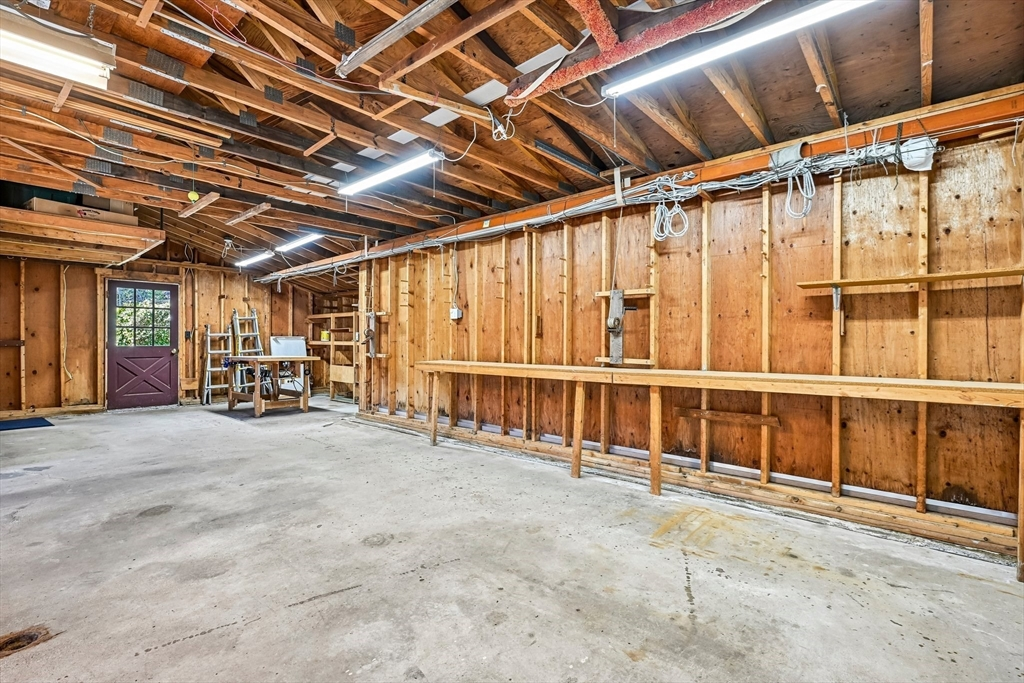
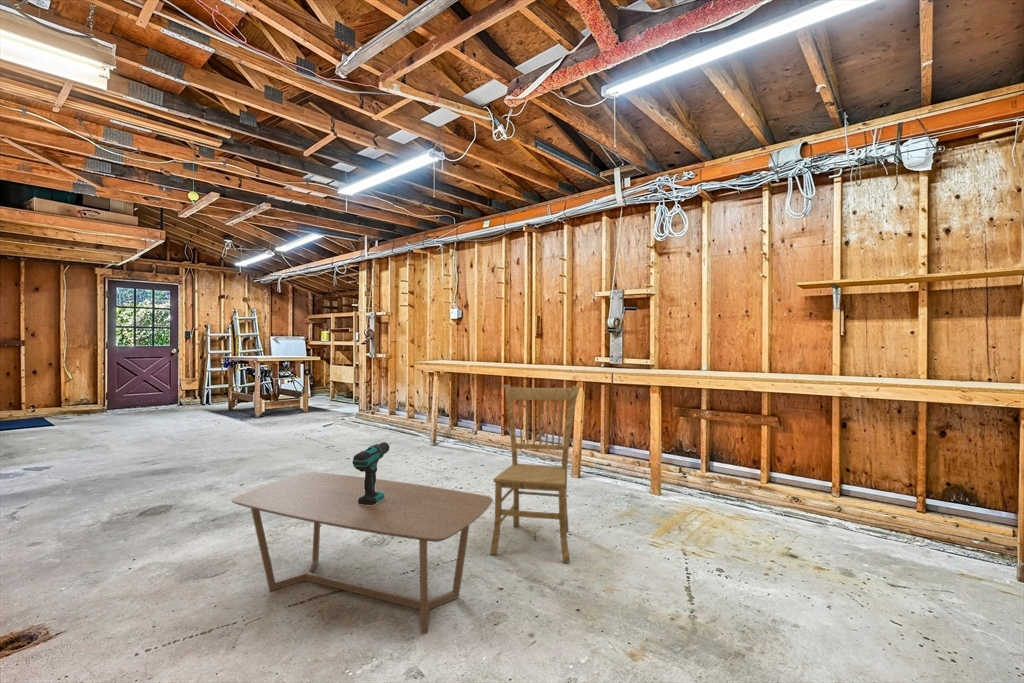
+ dining chair [489,384,581,564]
+ coffee table [231,471,494,635]
+ power drill [351,441,391,505]
